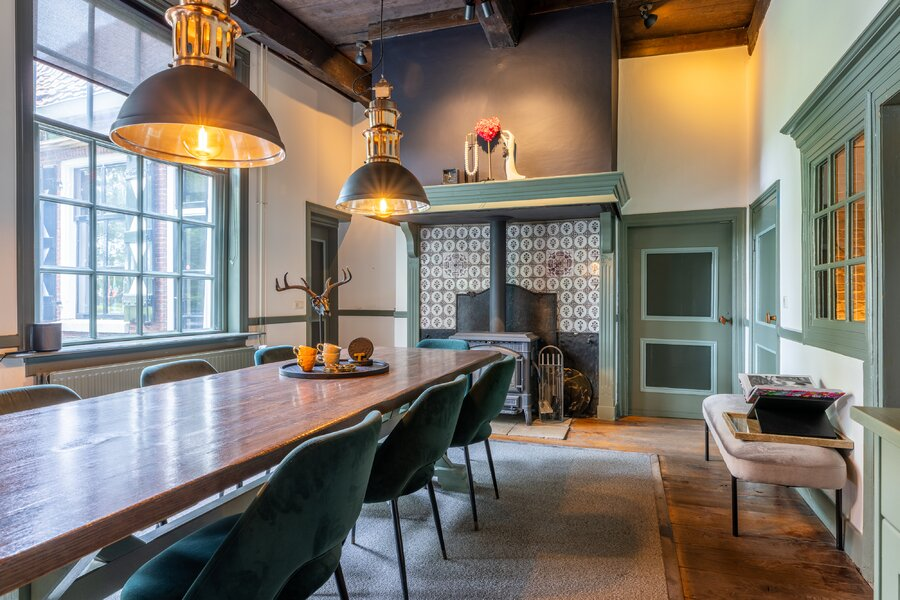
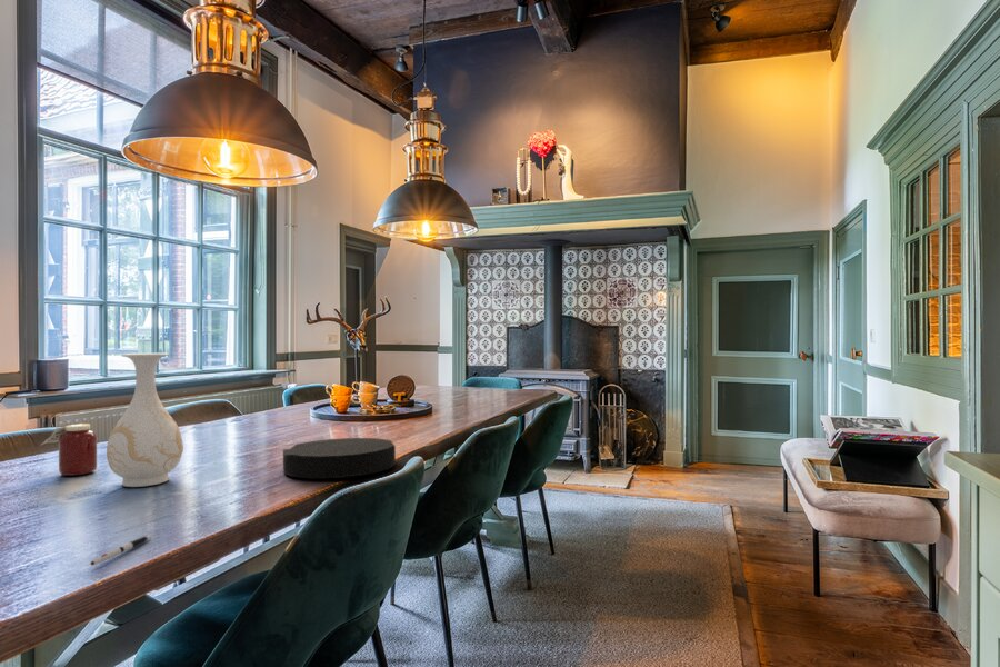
+ plate [282,437,397,480]
+ vase [106,352,184,488]
+ pen [89,534,153,567]
+ jar [39,421,98,477]
